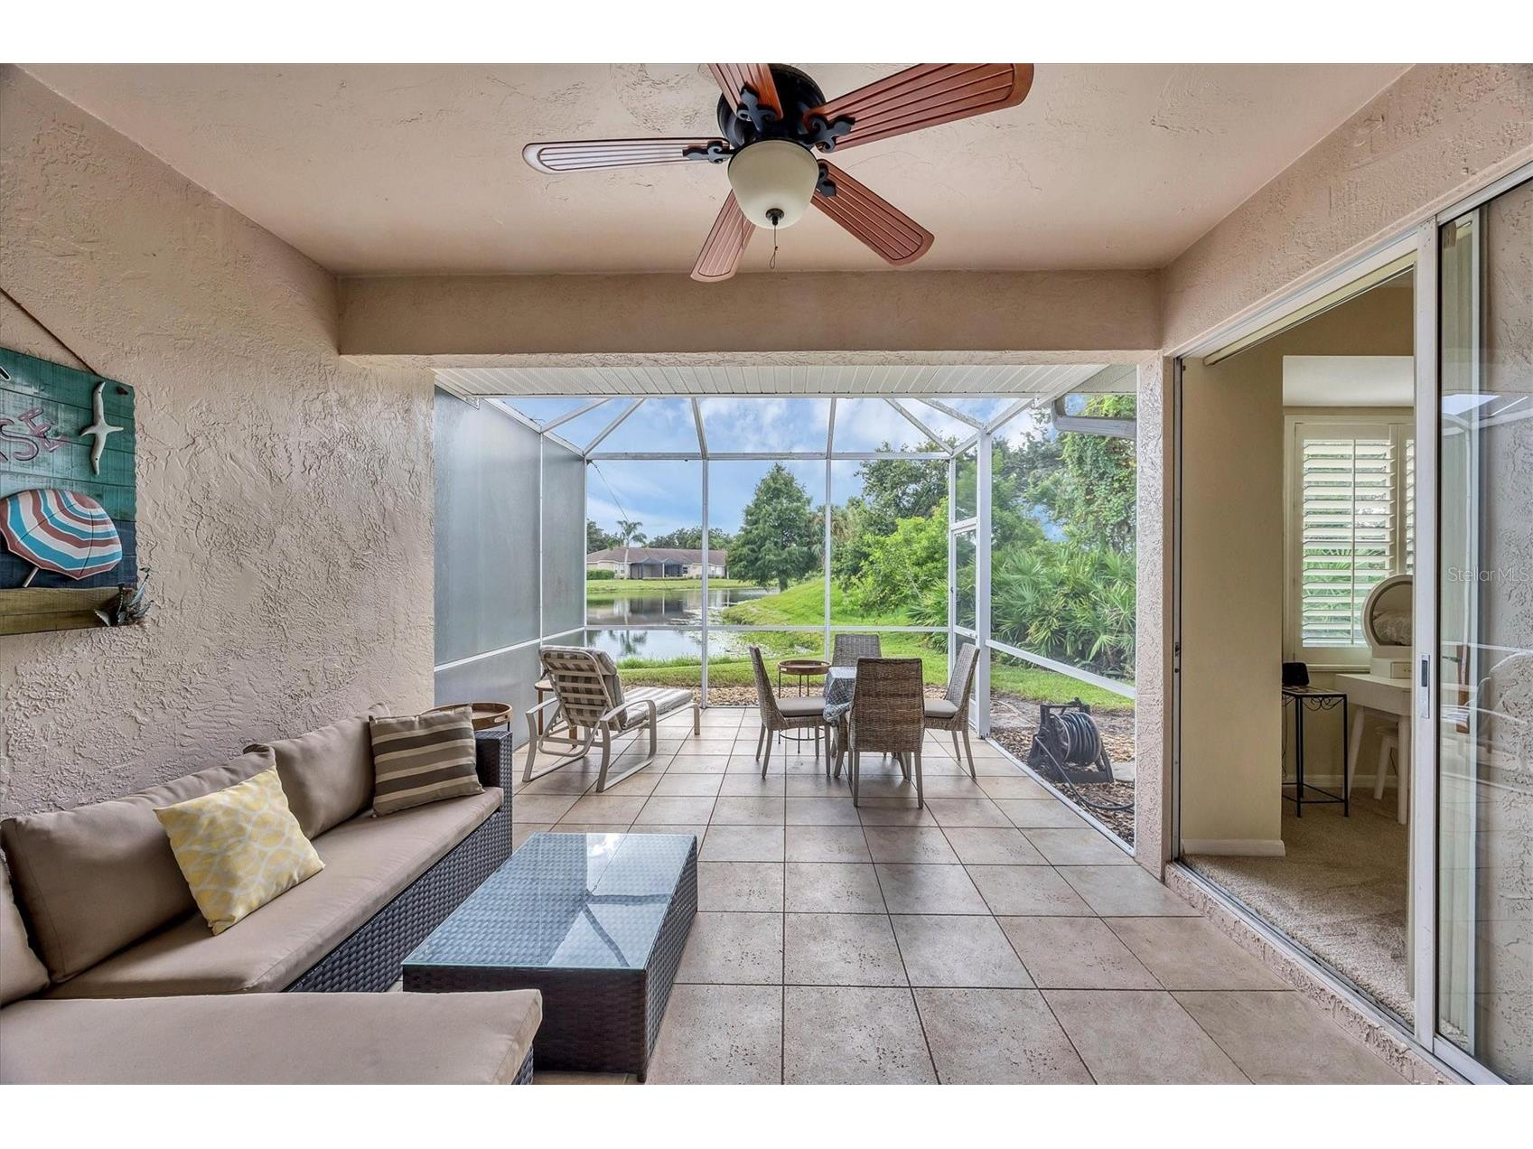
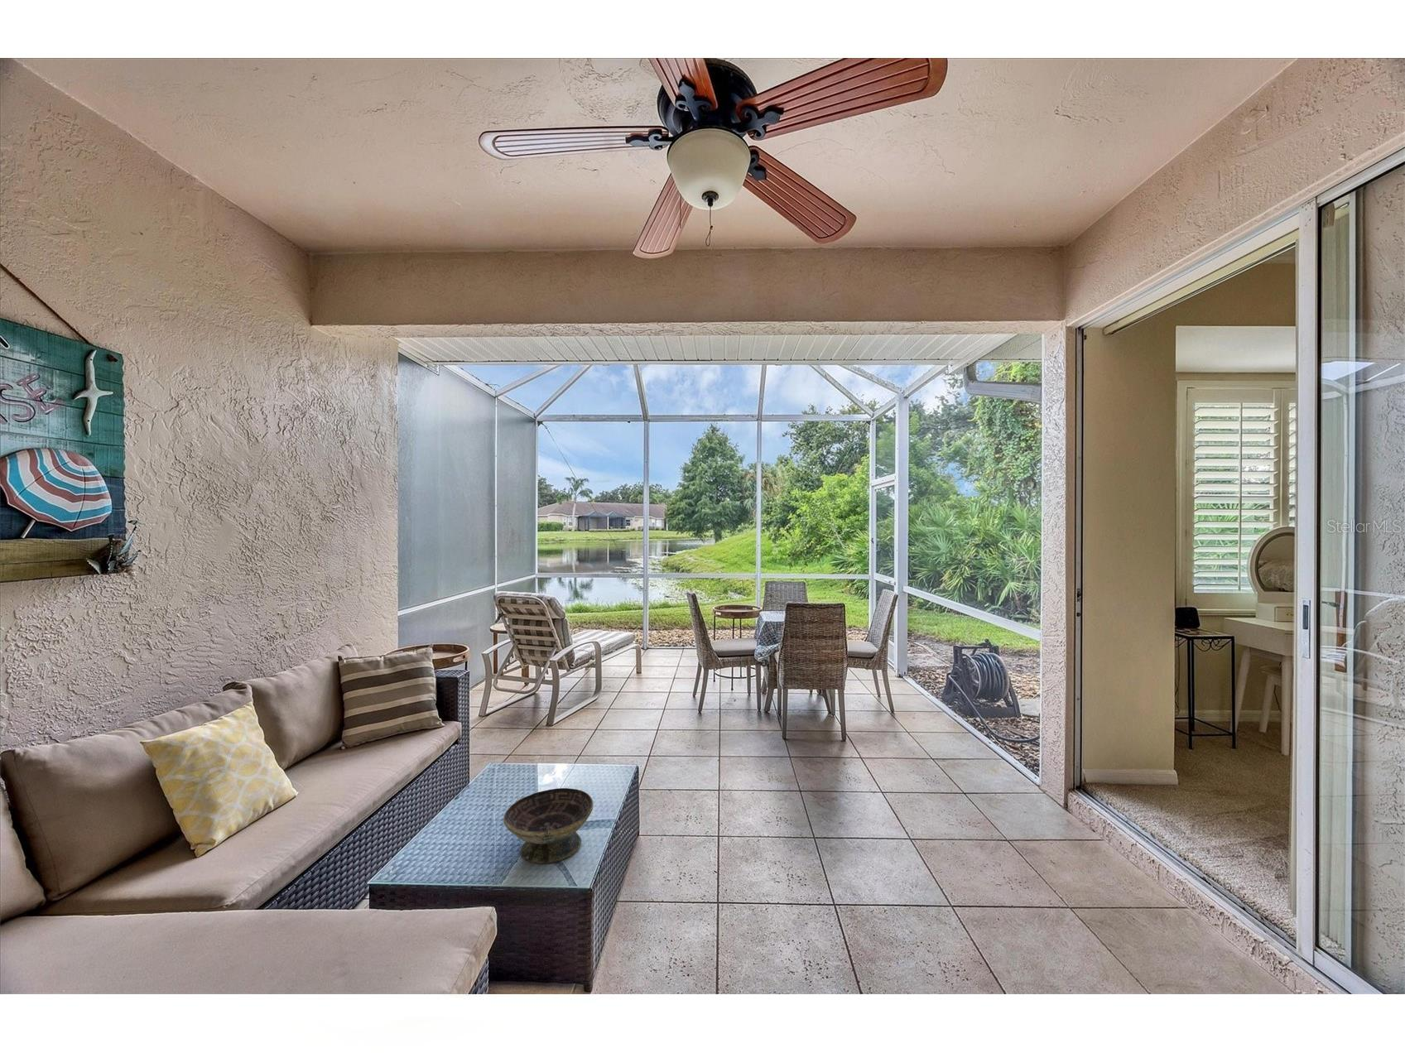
+ decorative bowl [502,788,594,864]
